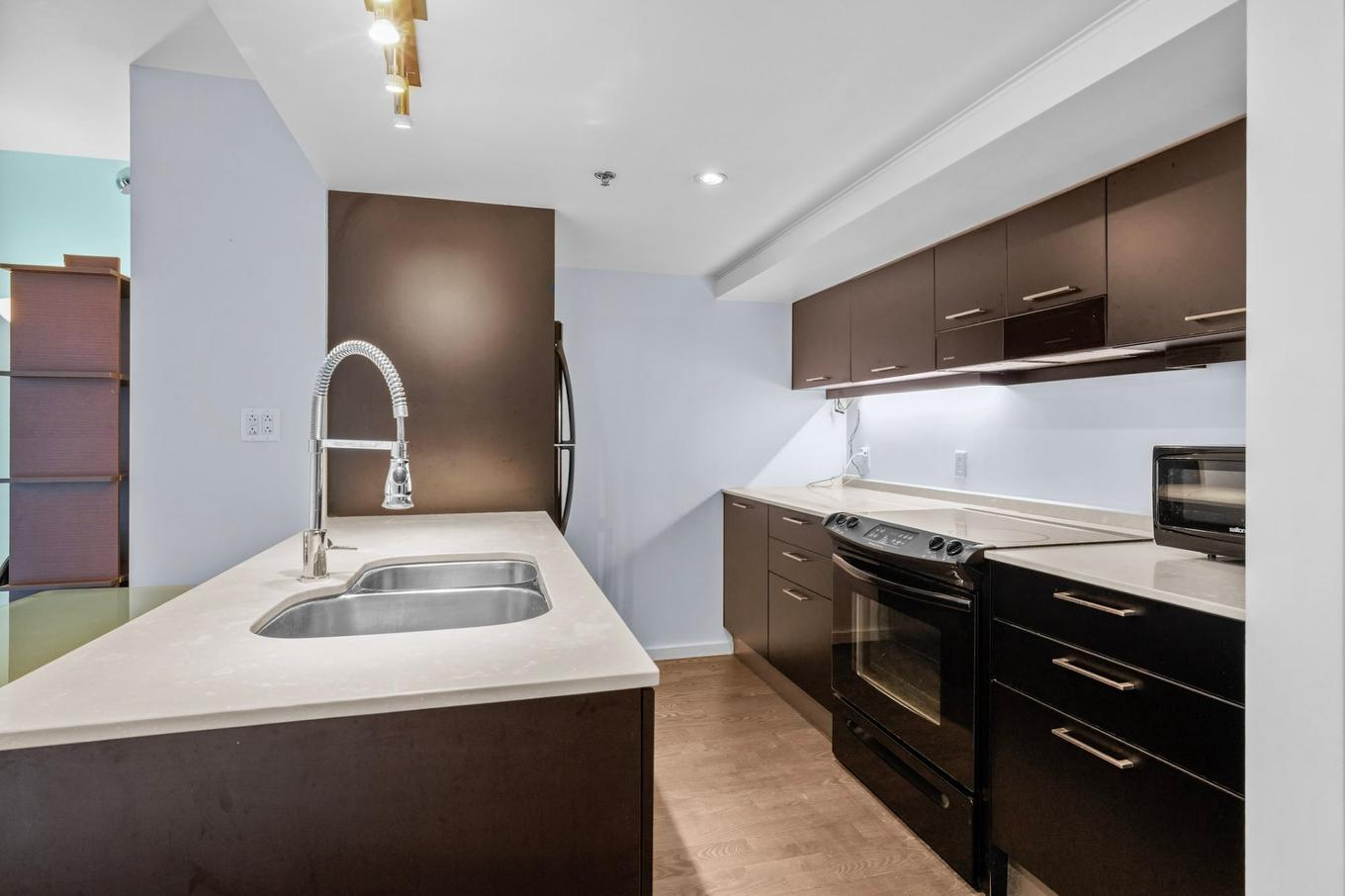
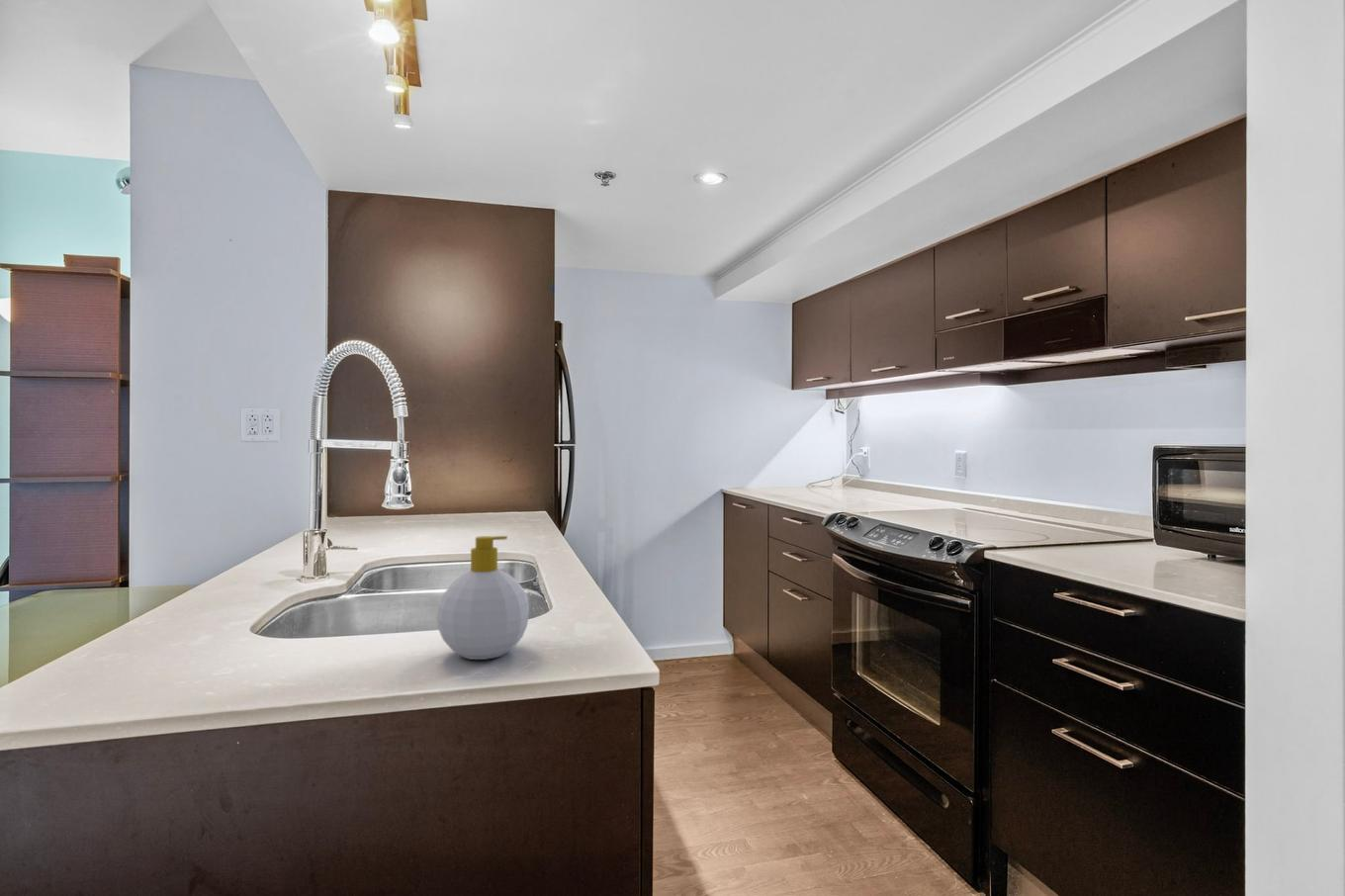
+ soap bottle [436,535,530,661]
